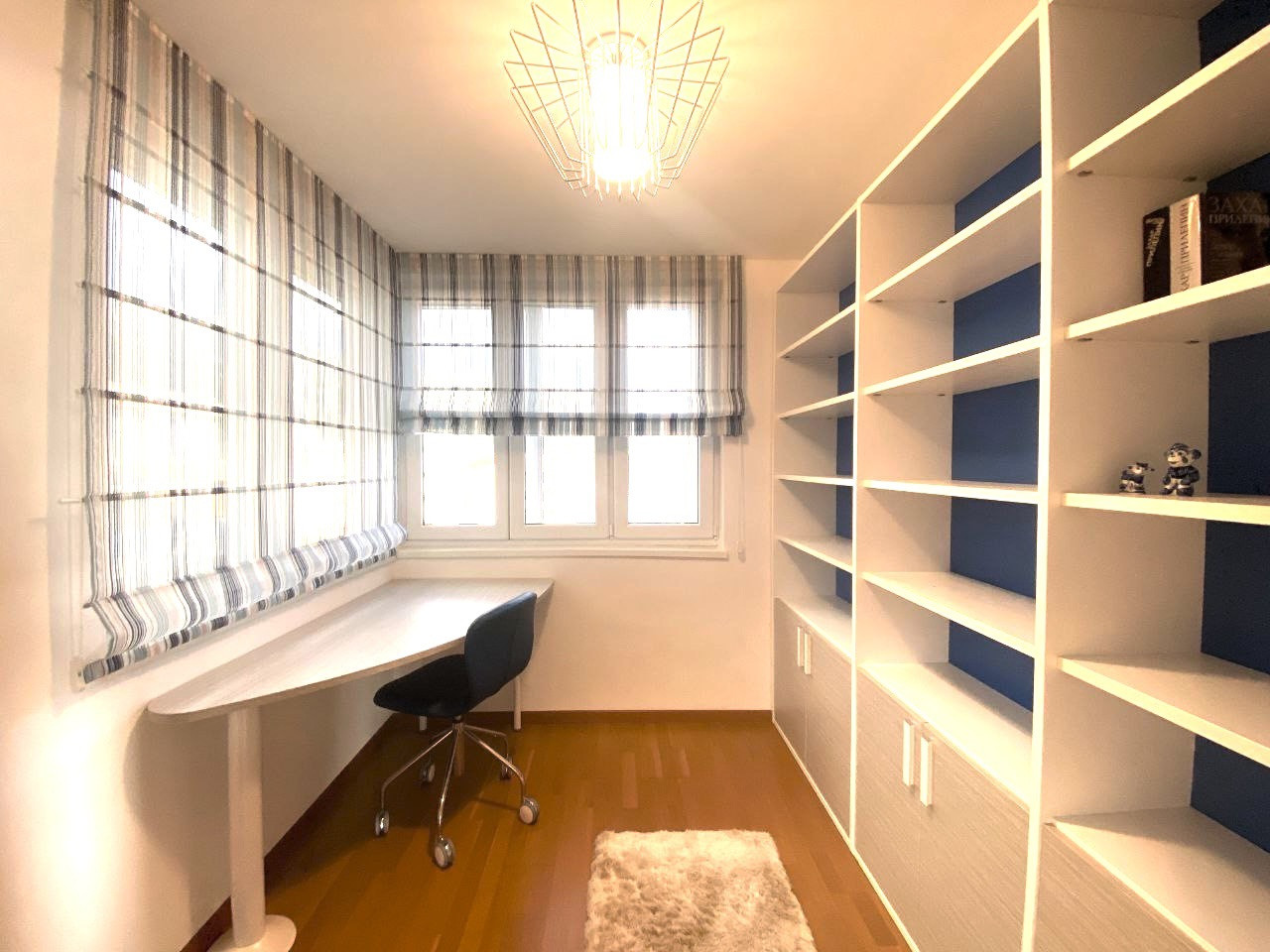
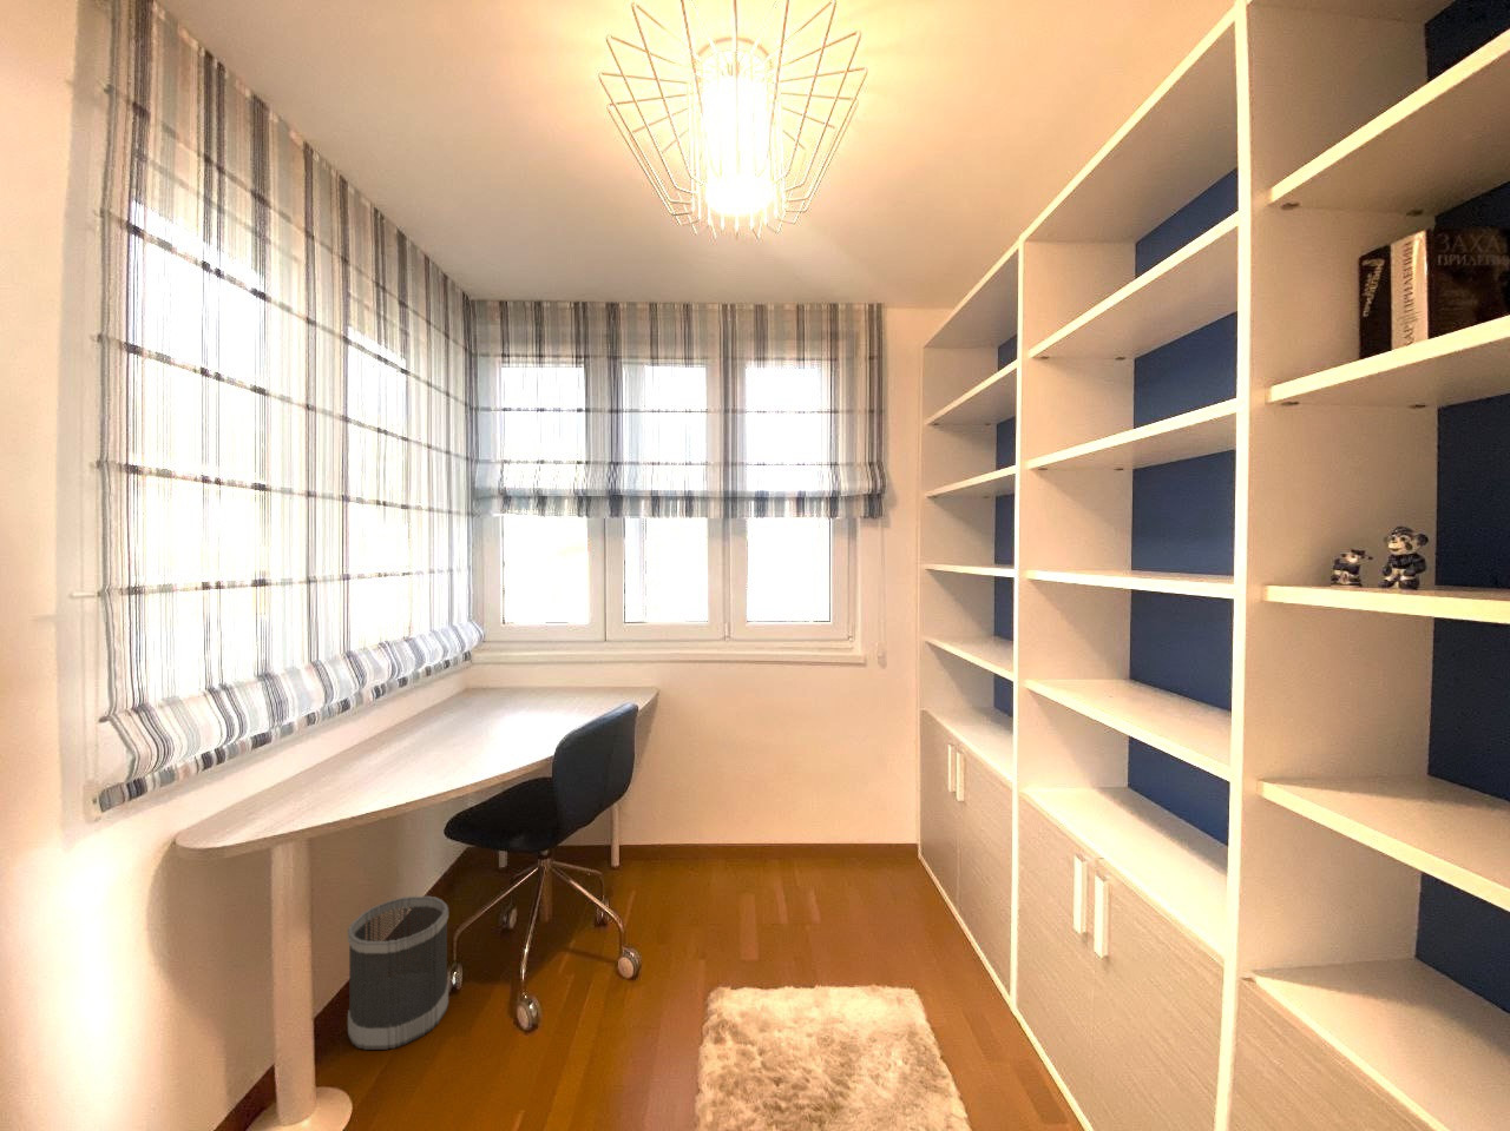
+ wastebasket [347,896,449,1051]
